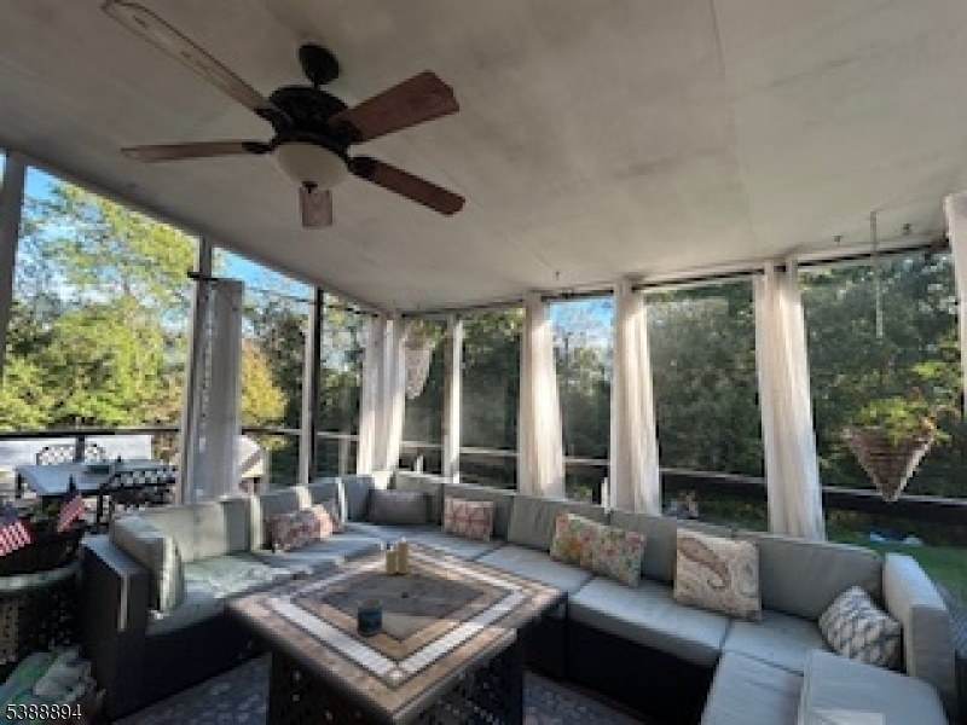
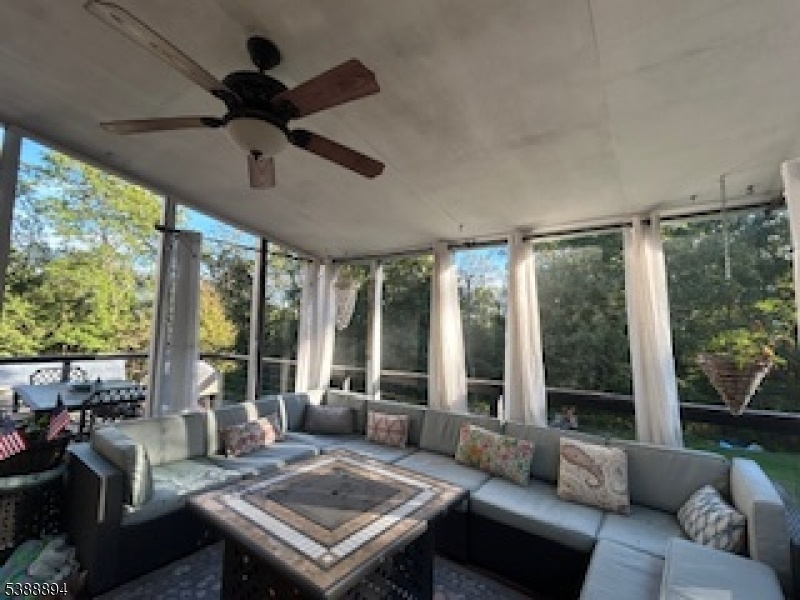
- mug [353,597,383,636]
- candle [384,535,411,576]
